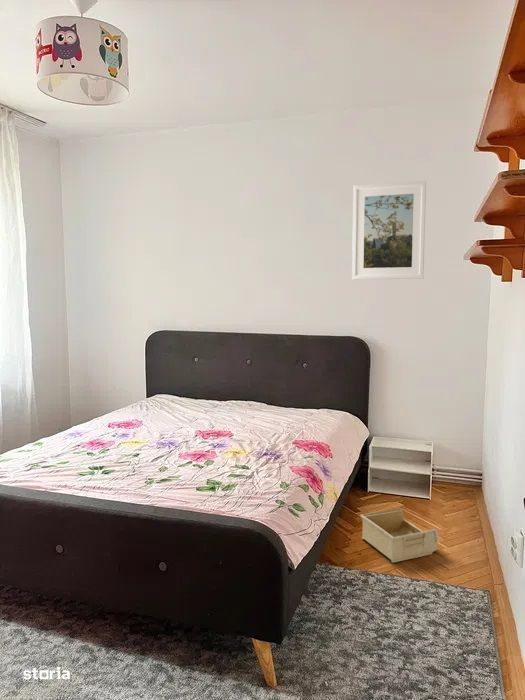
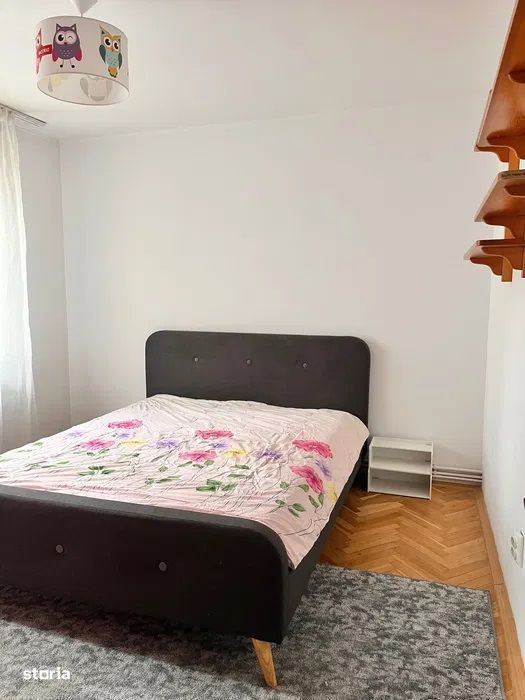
- storage bin [360,507,439,563]
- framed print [351,180,427,280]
